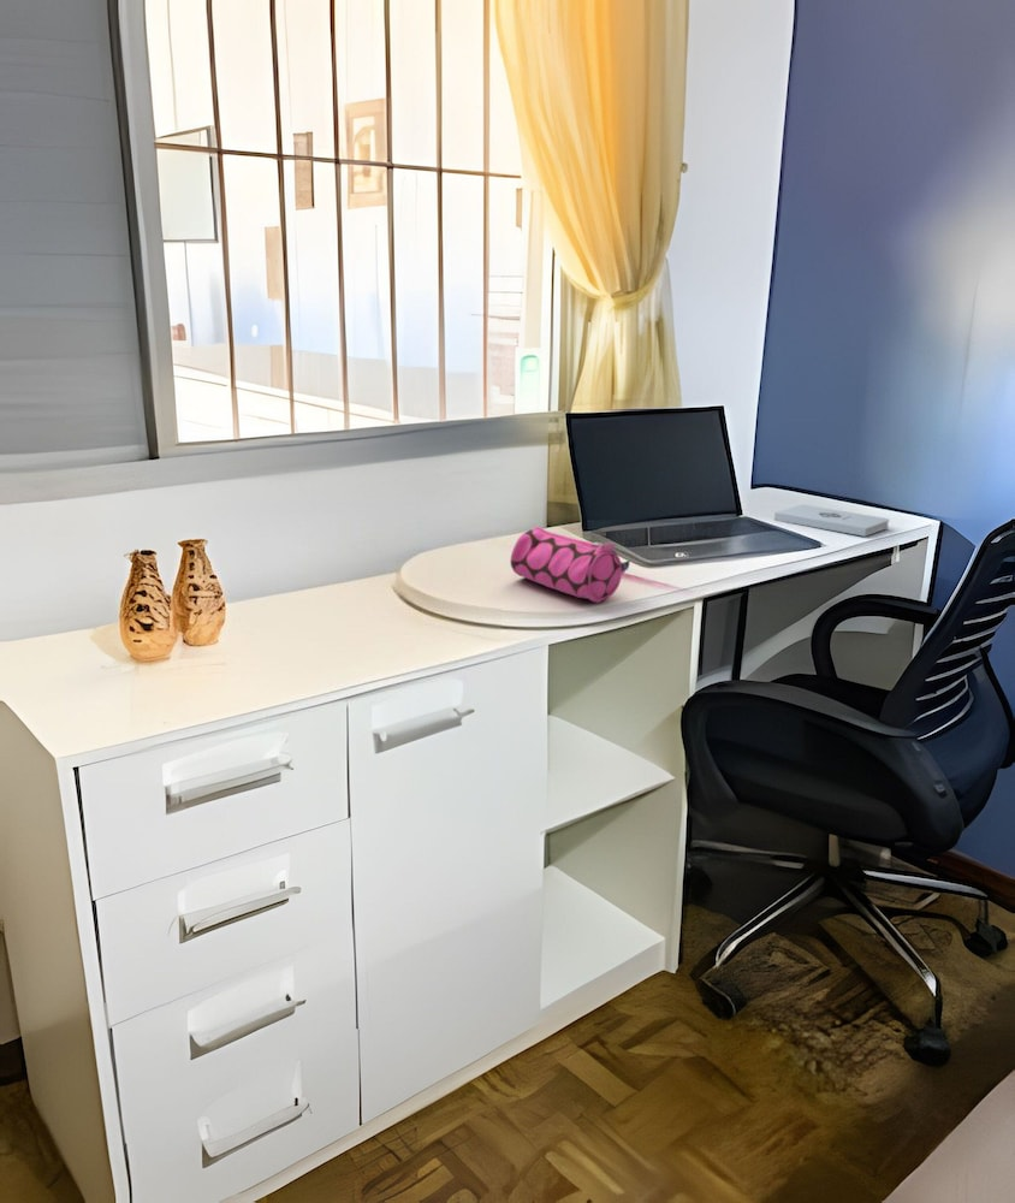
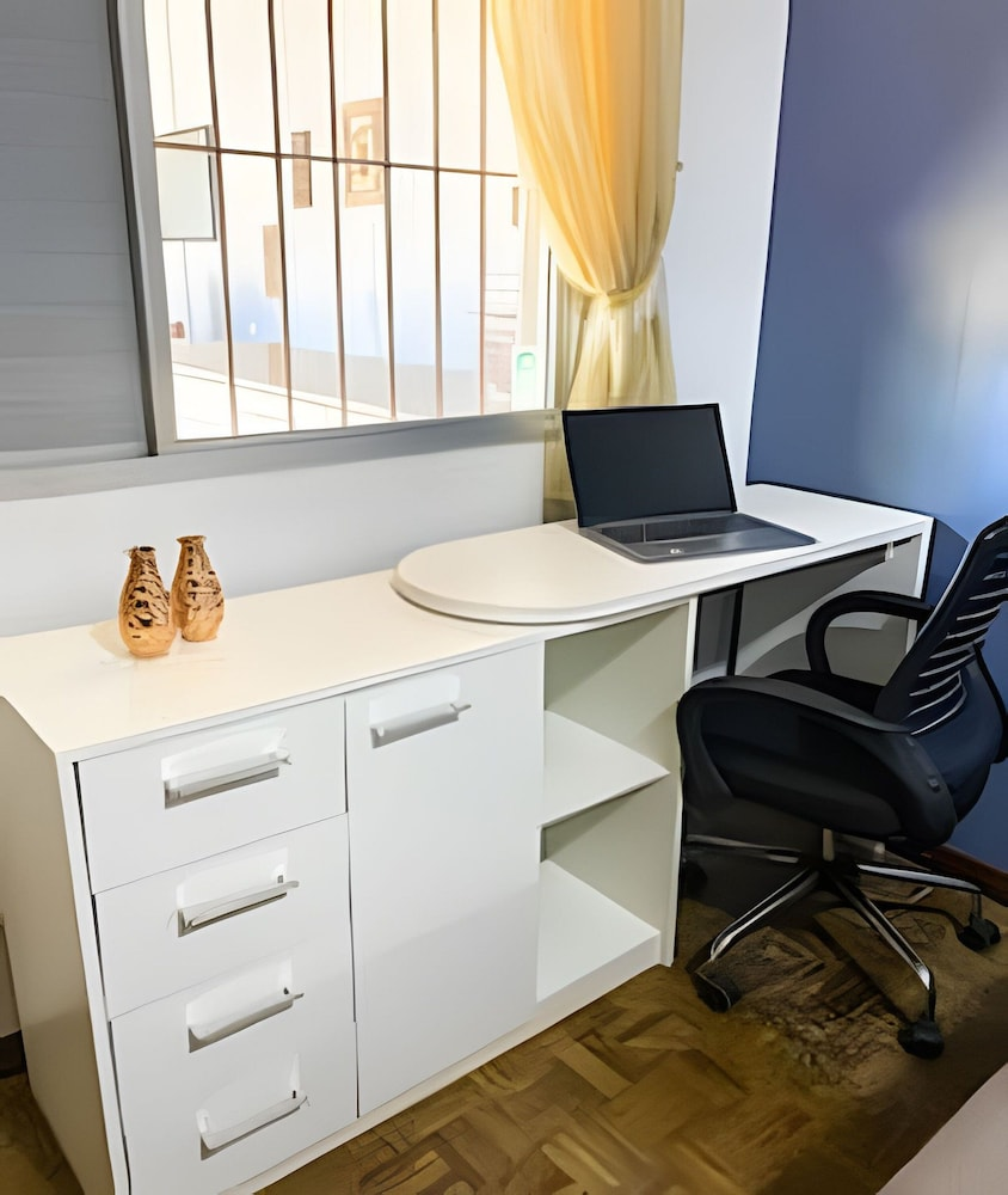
- notepad [773,504,891,538]
- pencil case [509,526,631,604]
